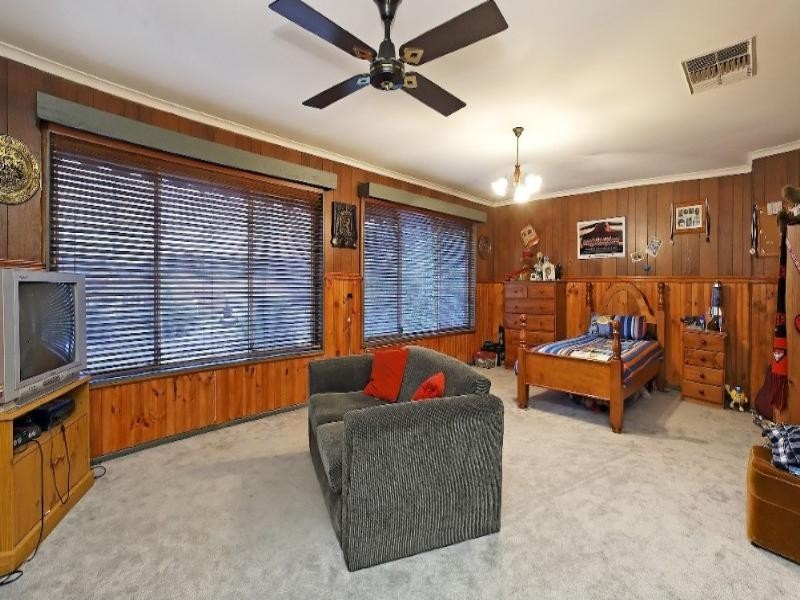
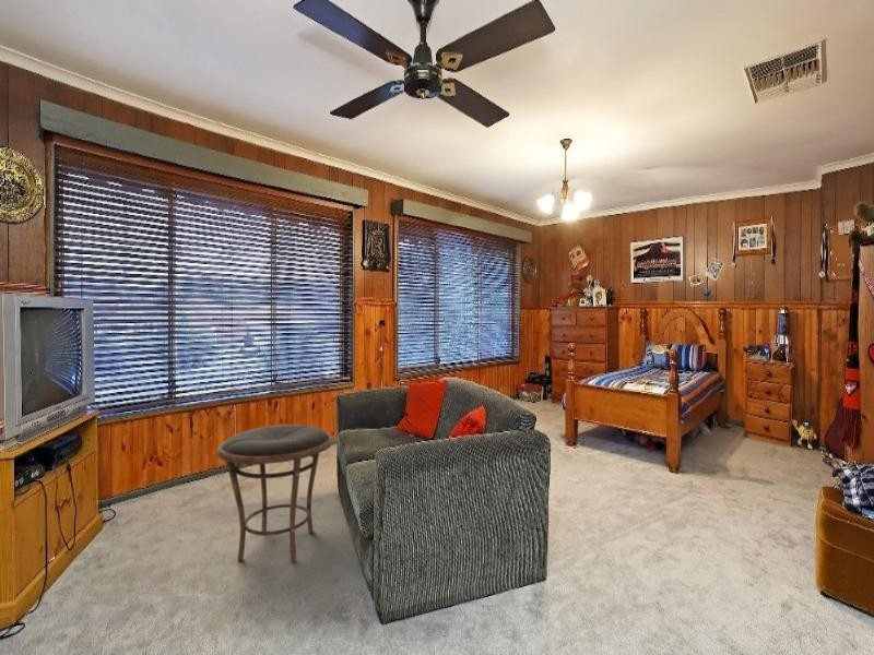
+ side table [216,424,333,562]
